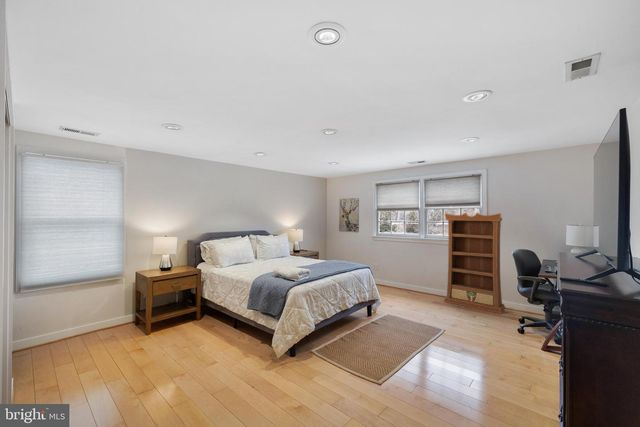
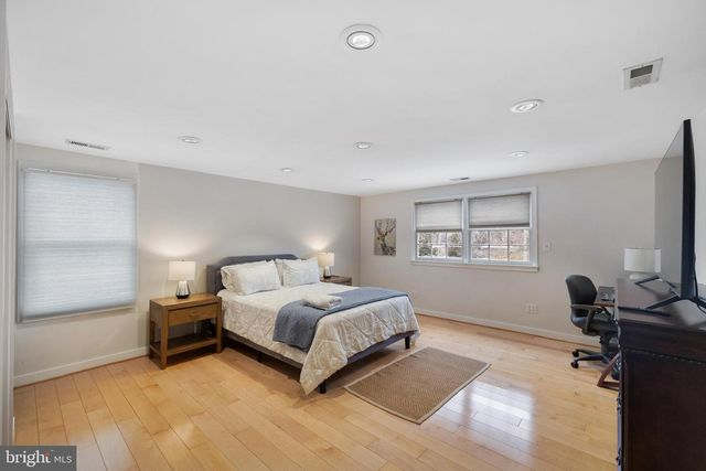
- bookcase [443,212,506,314]
